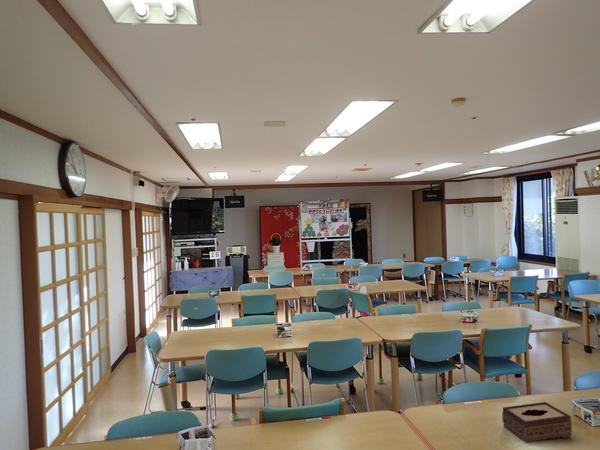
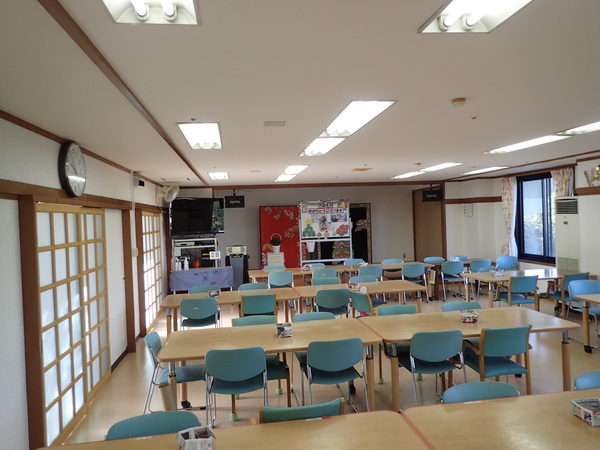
- tissue box [501,401,573,444]
